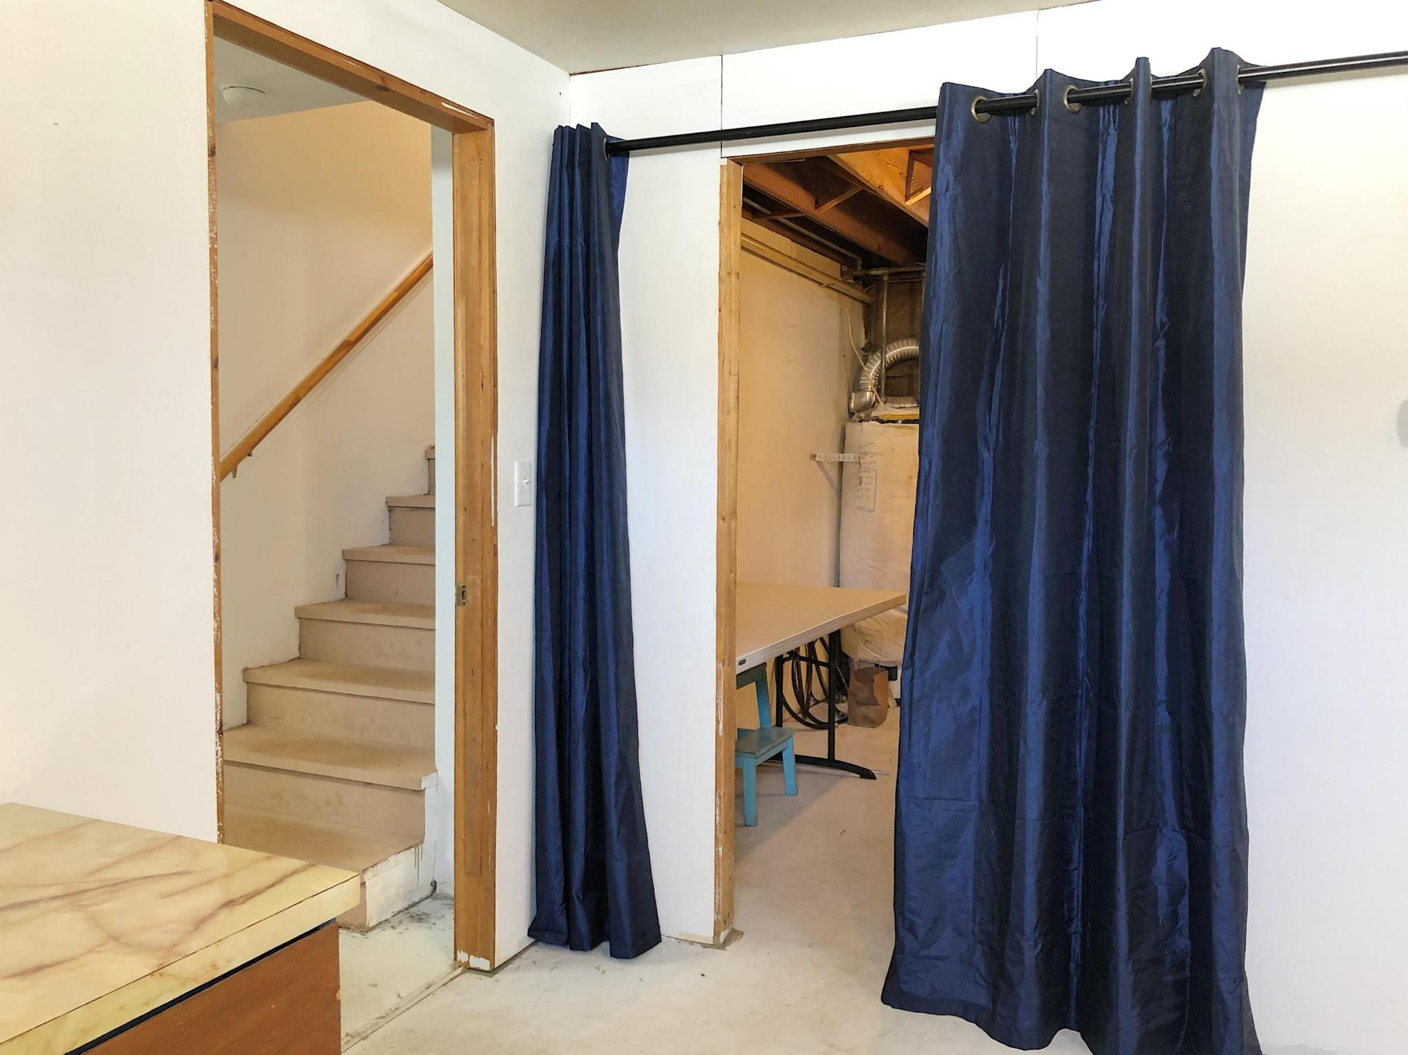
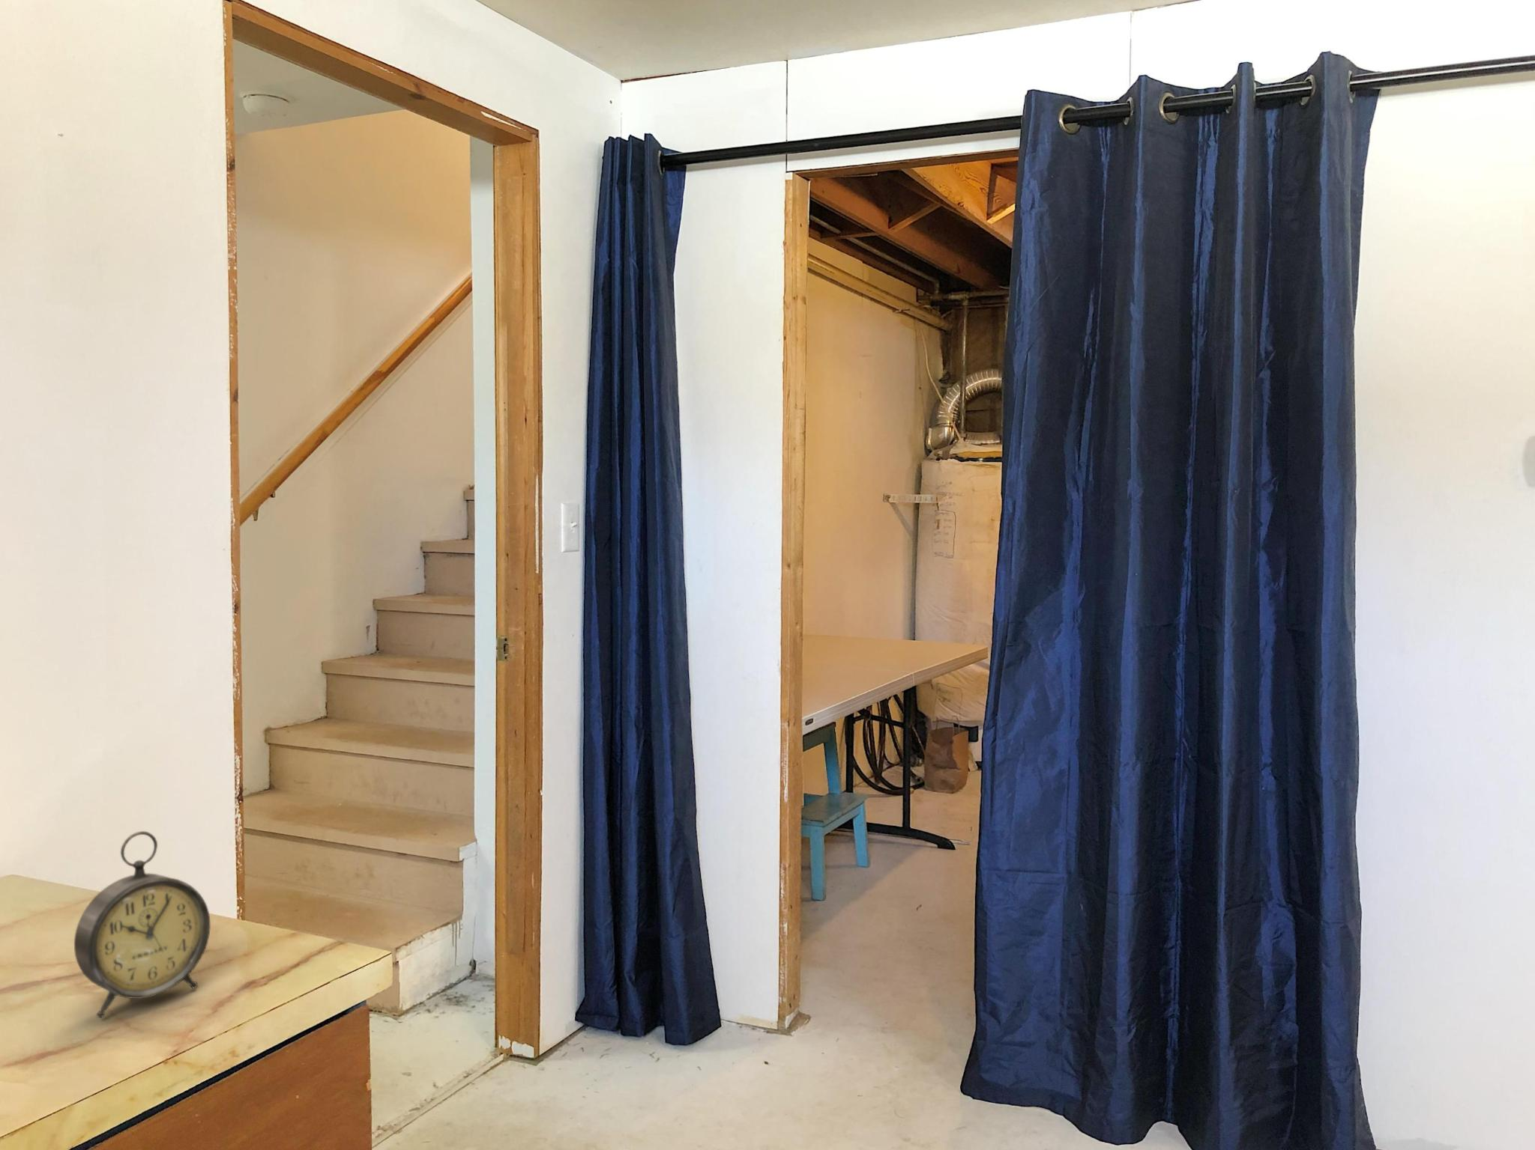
+ alarm clock [74,830,212,1018]
